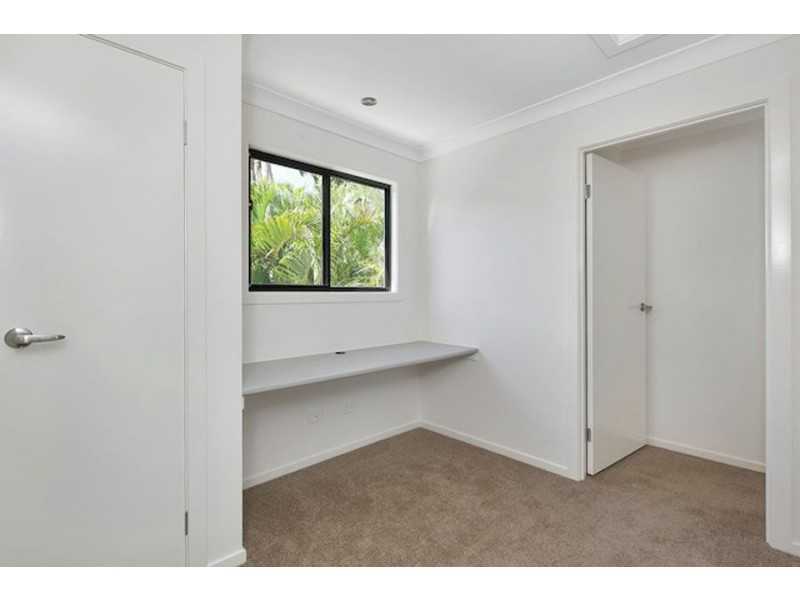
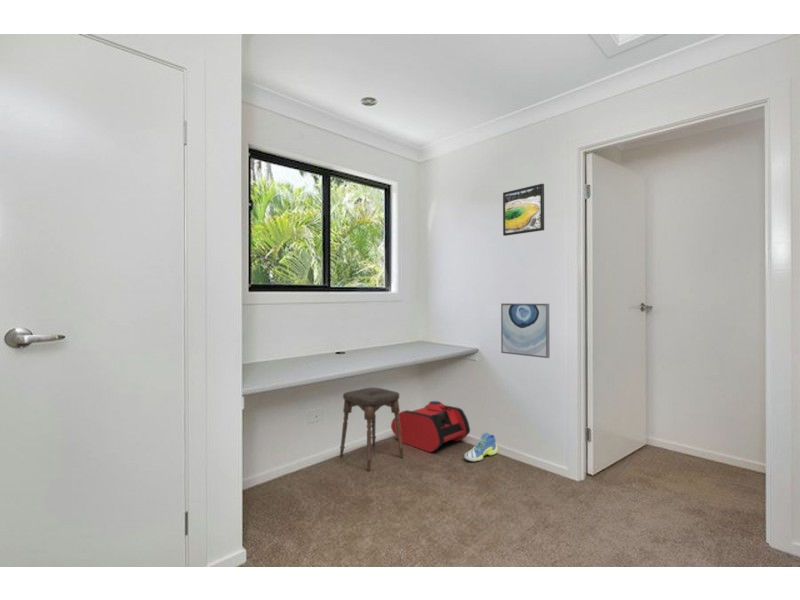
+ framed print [502,183,545,237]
+ sneaker [463,432,499,462]
+ wall art [500,302,551,359]
+ stool [339,387,404,472]
+ backpack [390,400,471,453]
